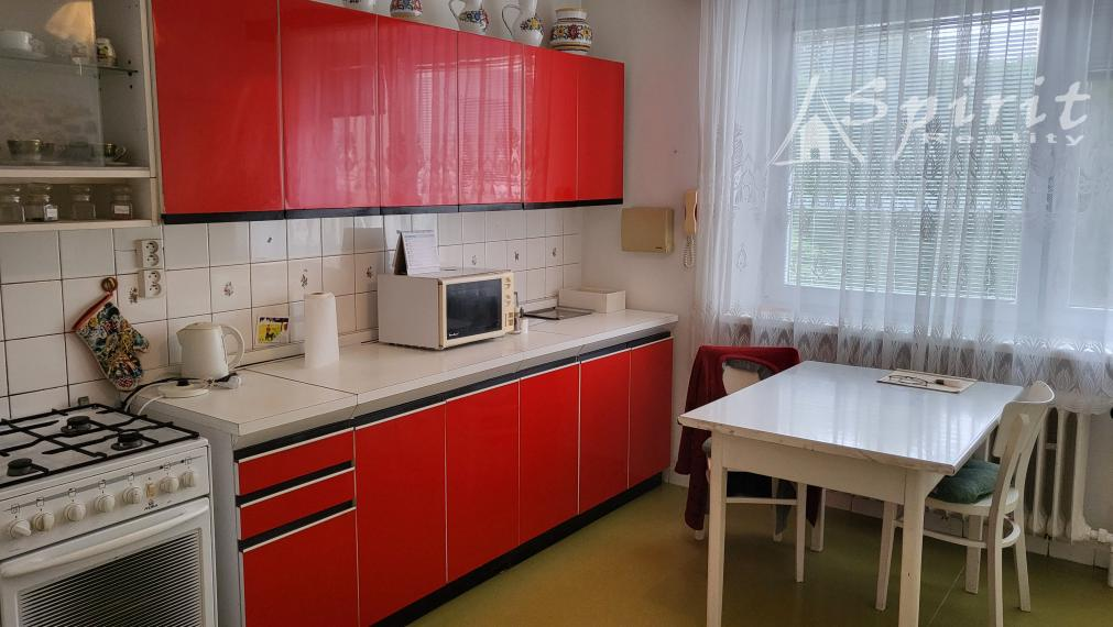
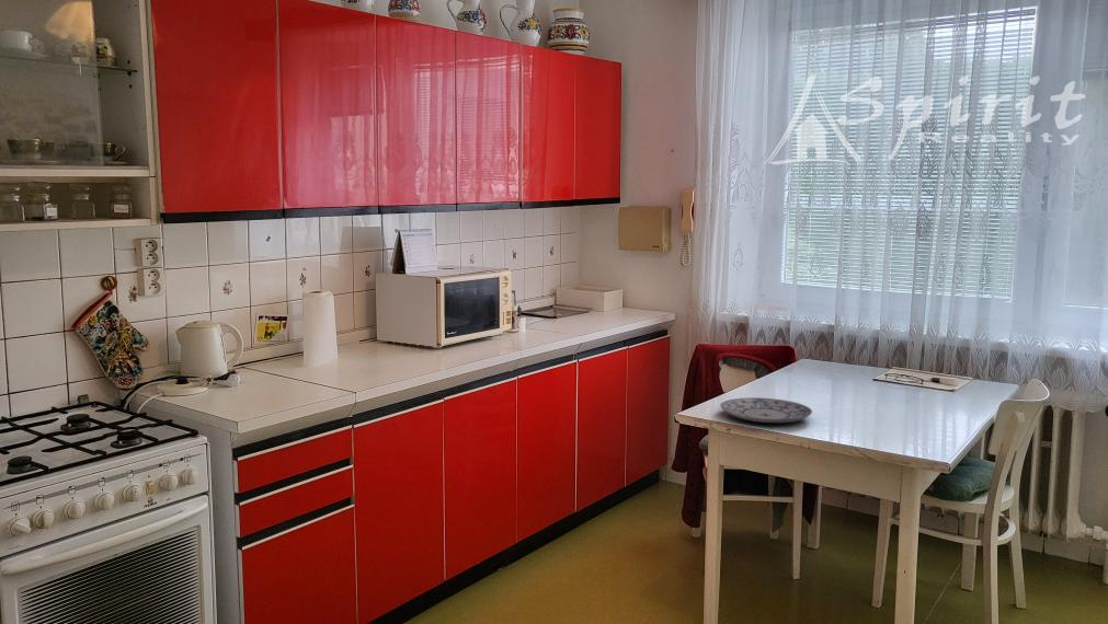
+ plate [720,396,813,424]
